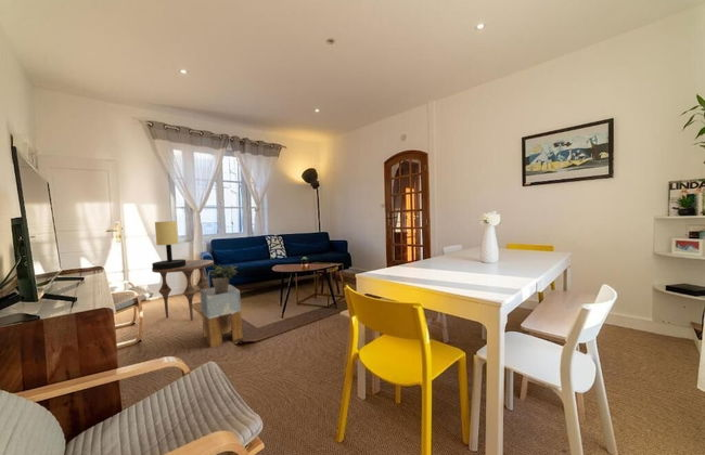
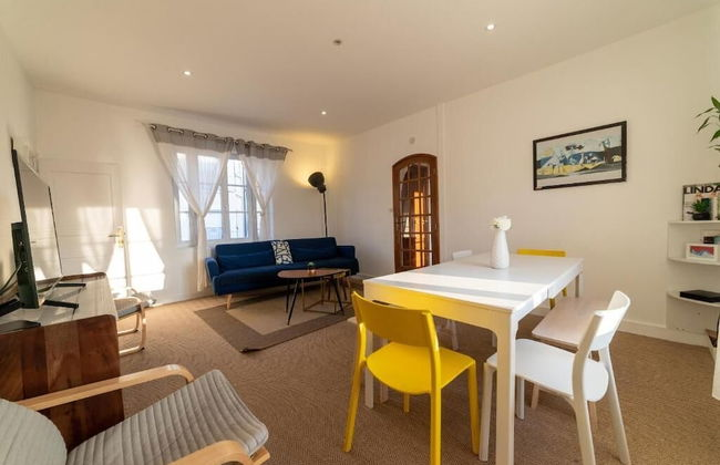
- side table [151,259,215,322]
- potted plant [208,263,239,292]
- table lamp [151,220,187,270]
- stool [200,284,244,349]
